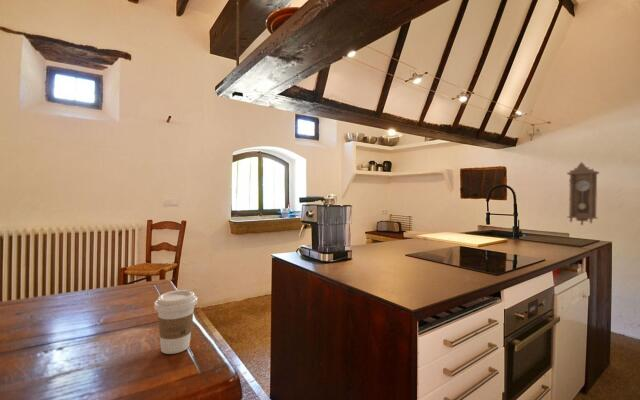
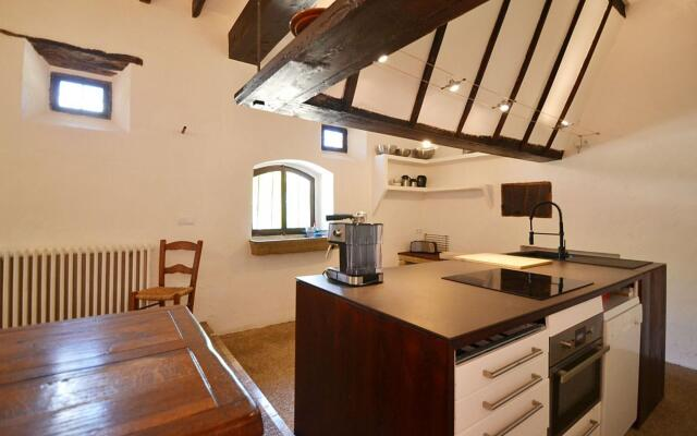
- coffee cup [153,289,198,355]
- pendulum clock [566,161,601,226]
